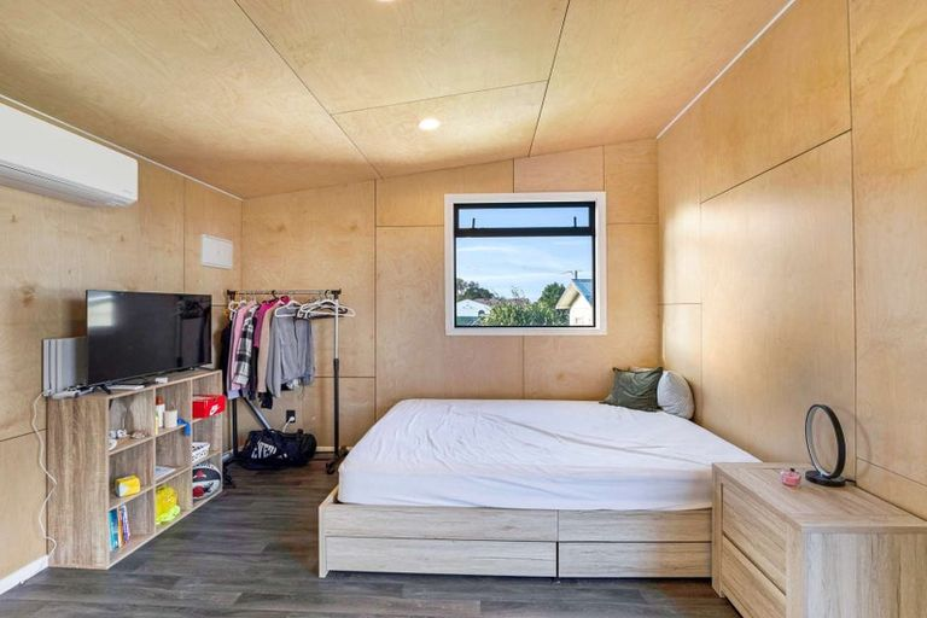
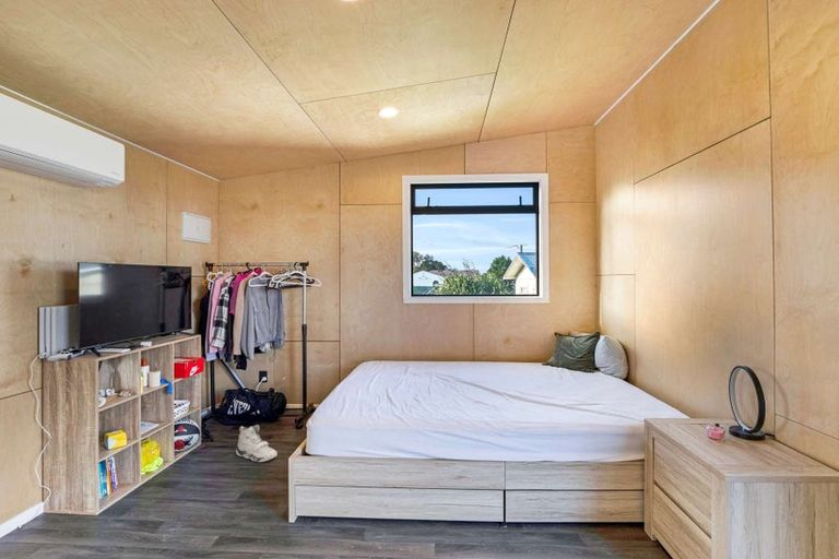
+ sneaker [235,424,279,463]
